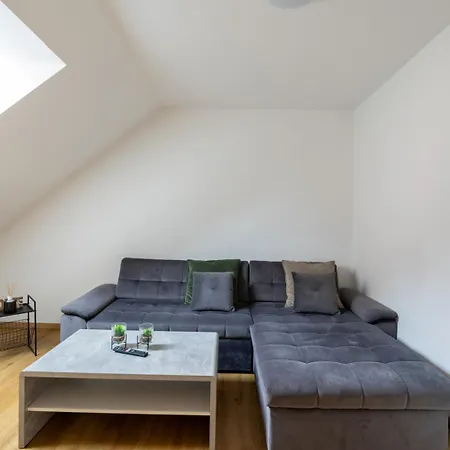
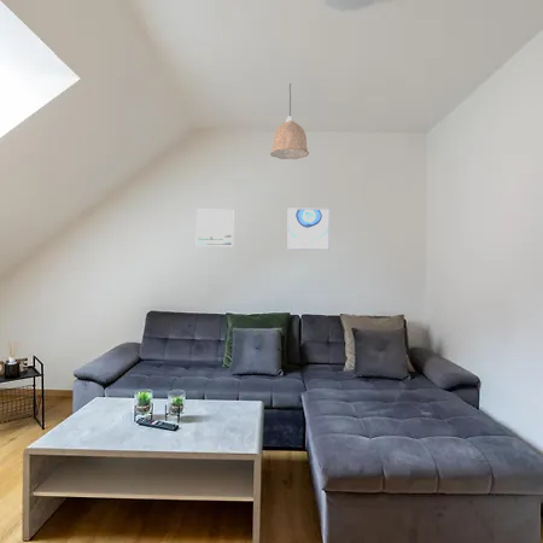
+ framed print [195,209,234,247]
+ wall art [287,208,331,251]
+ pendant lamp [269,82,310,160]
